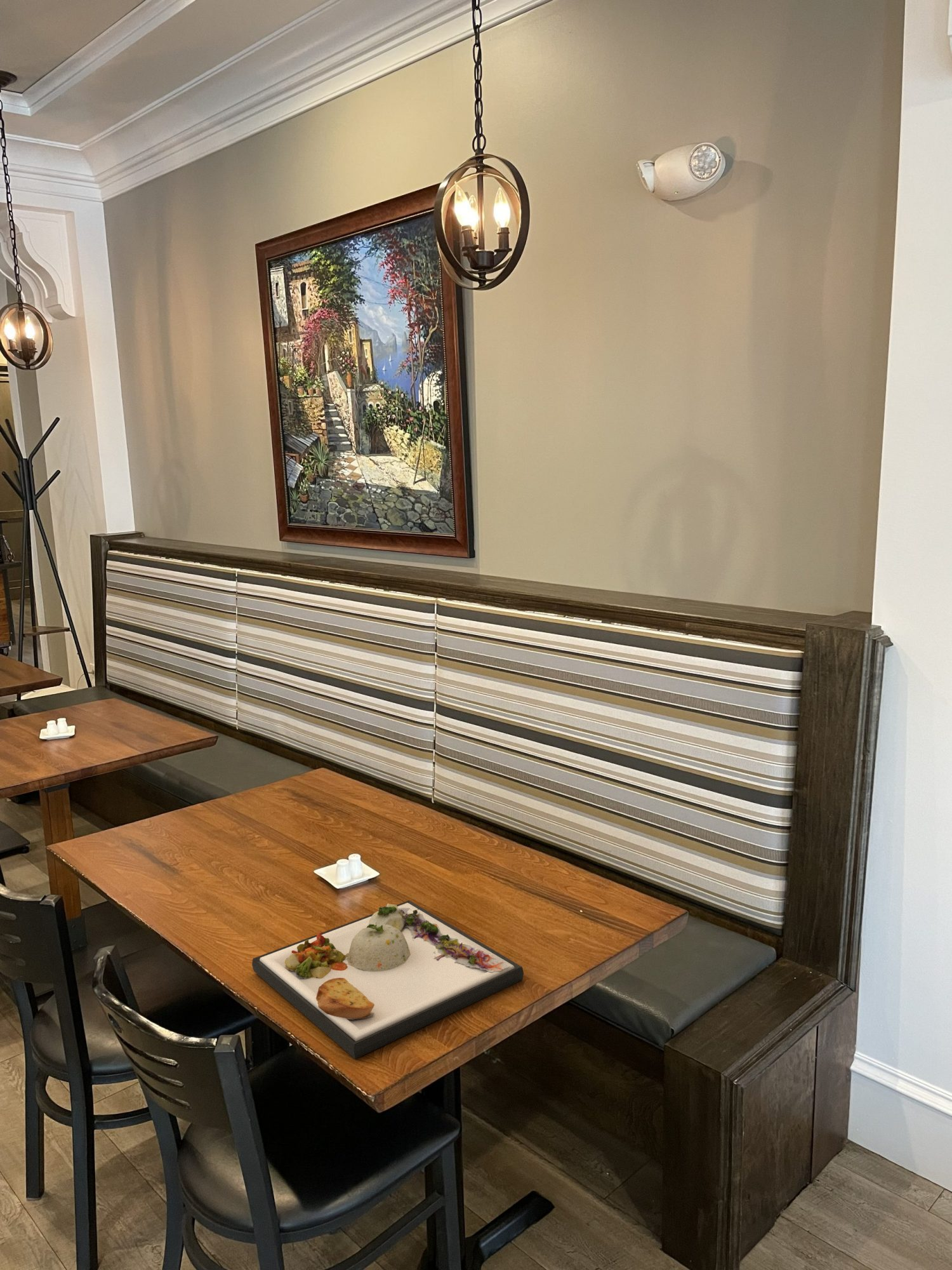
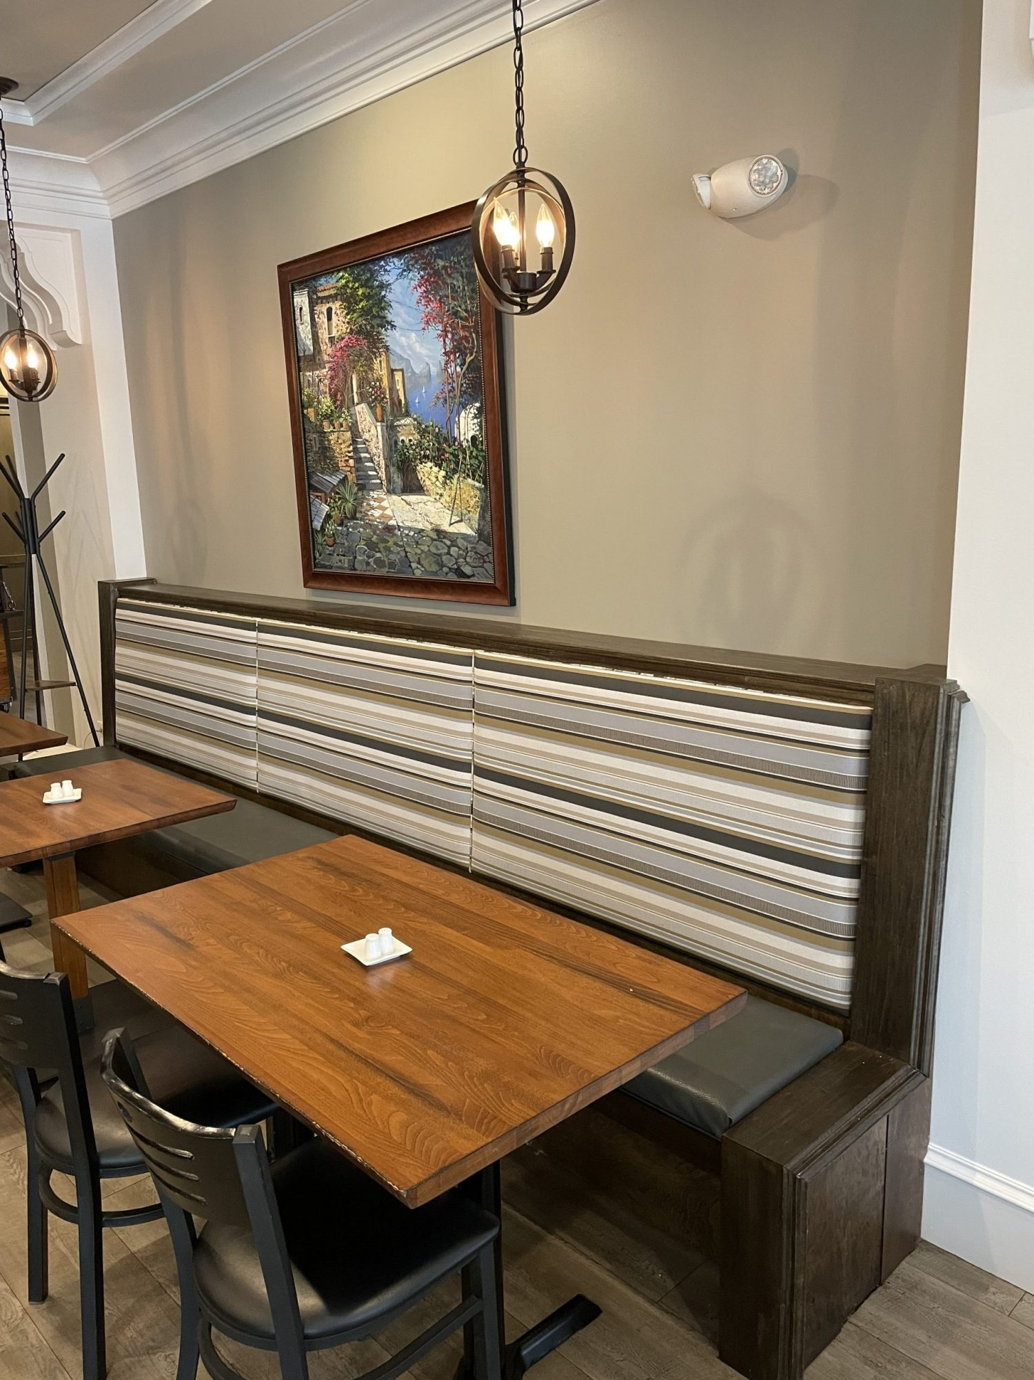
- dinner plate [251,900,524,1059]
